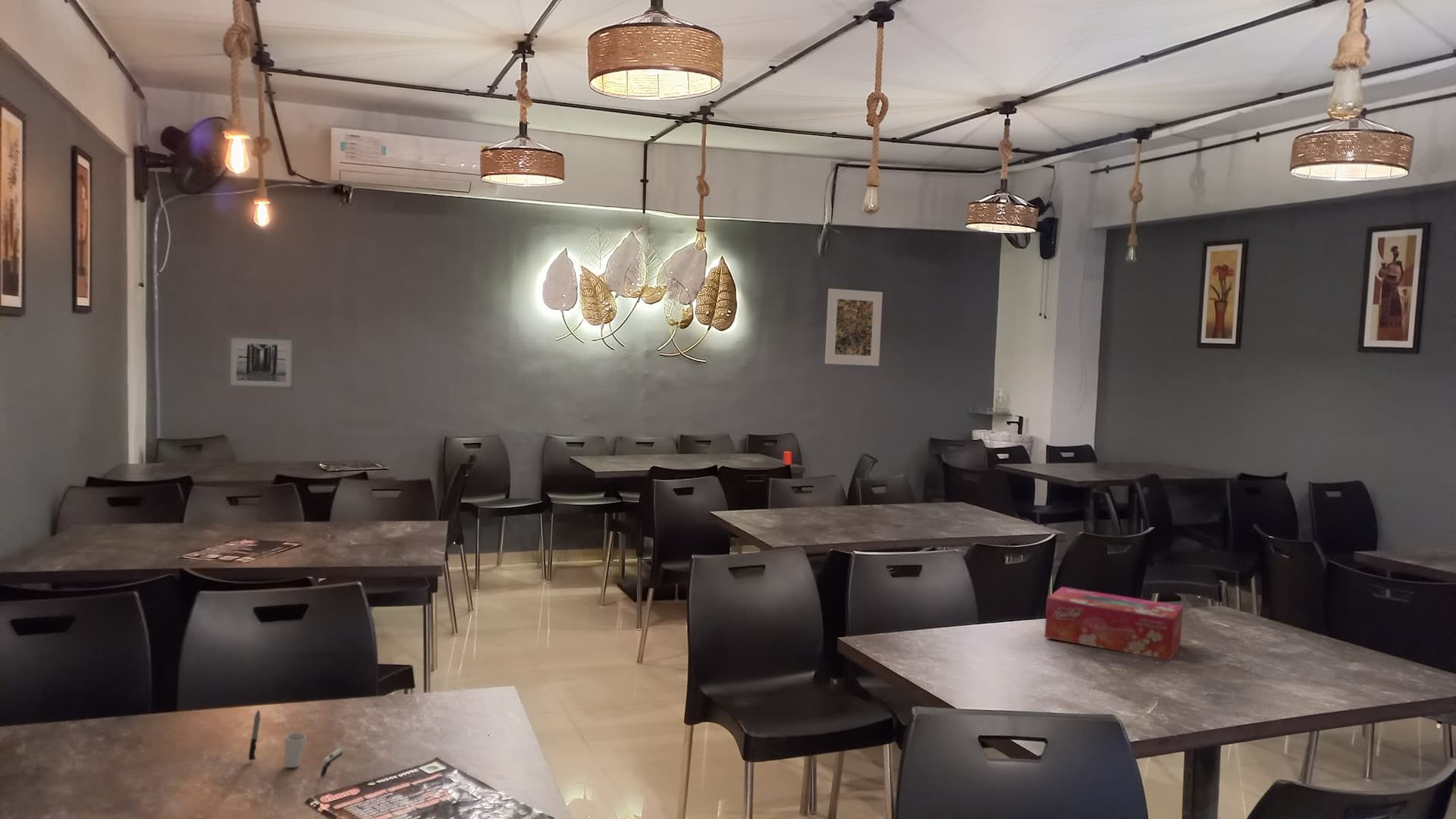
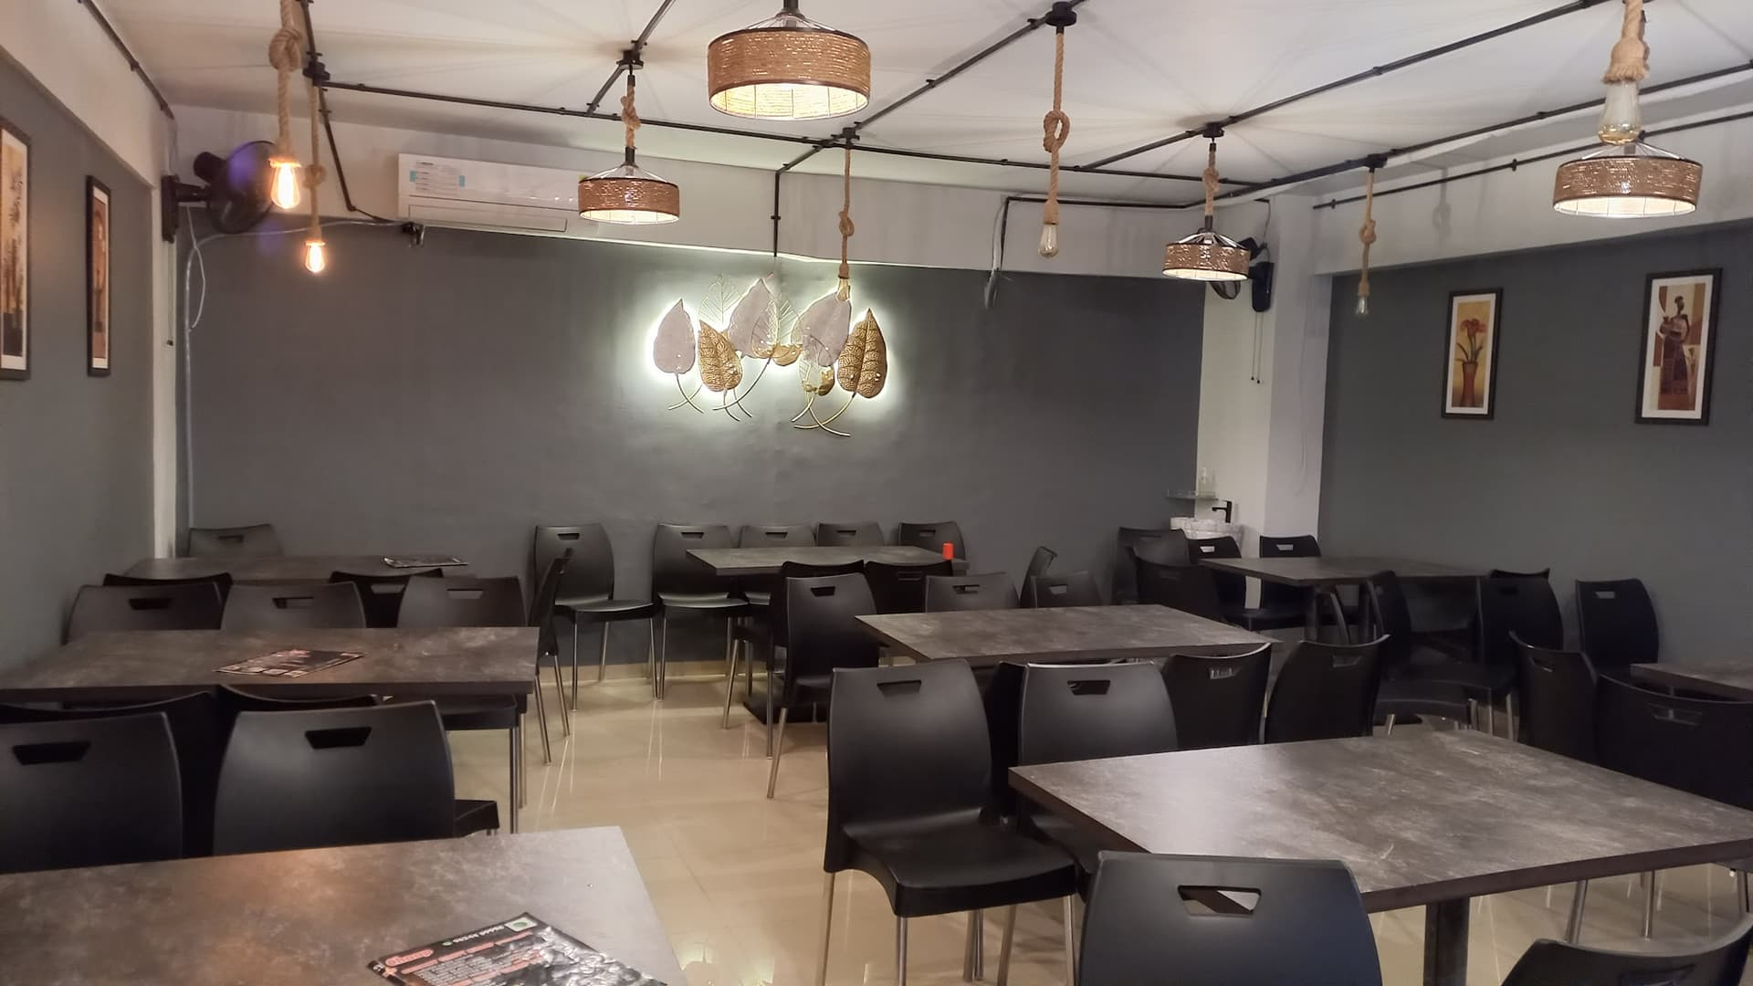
- cup [248,710,344,778]
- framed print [824,287,883,366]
- wall art [225,333,297,391]
- tissue box [1044,586,1184,661]
